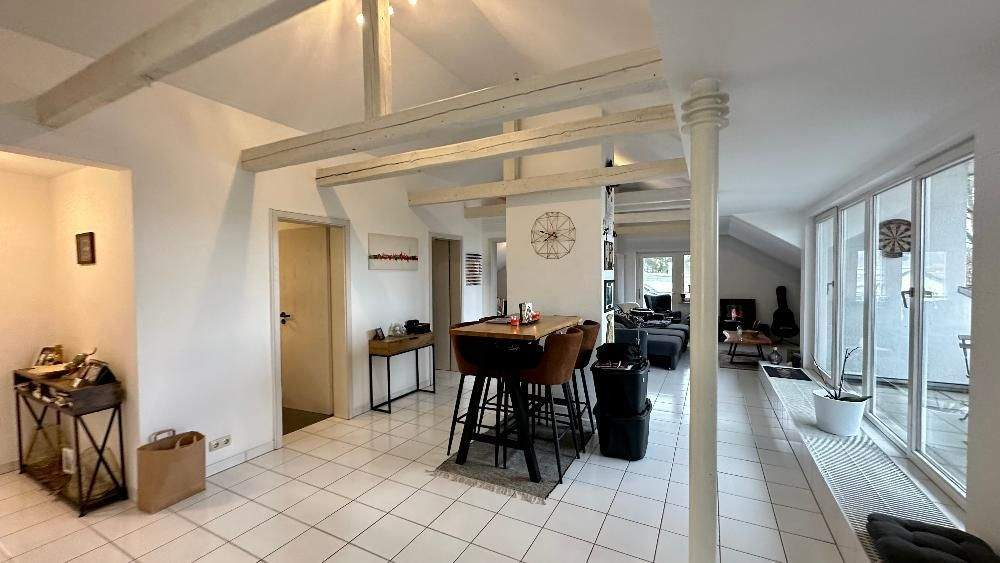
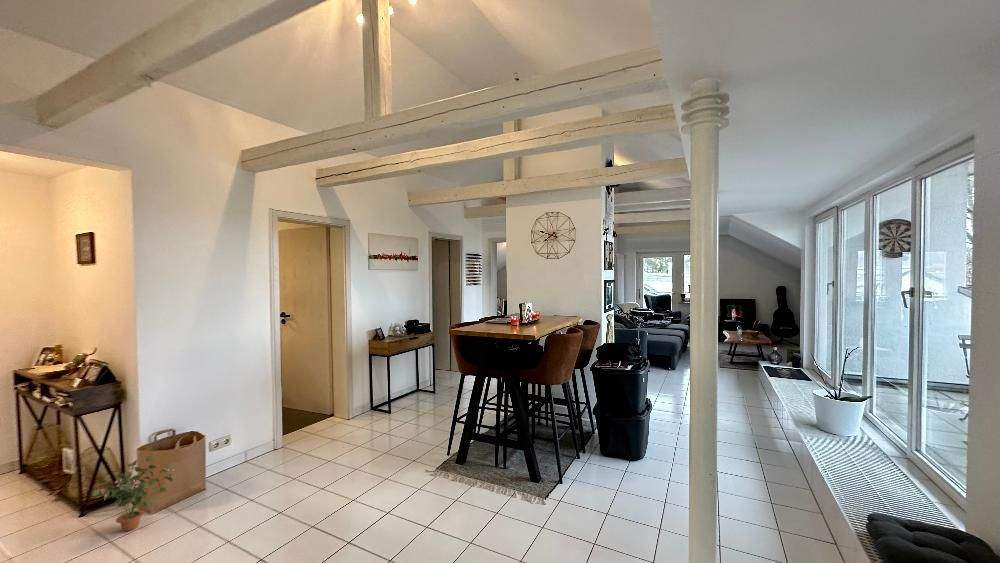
+ potted plant [92,455,176,533]
